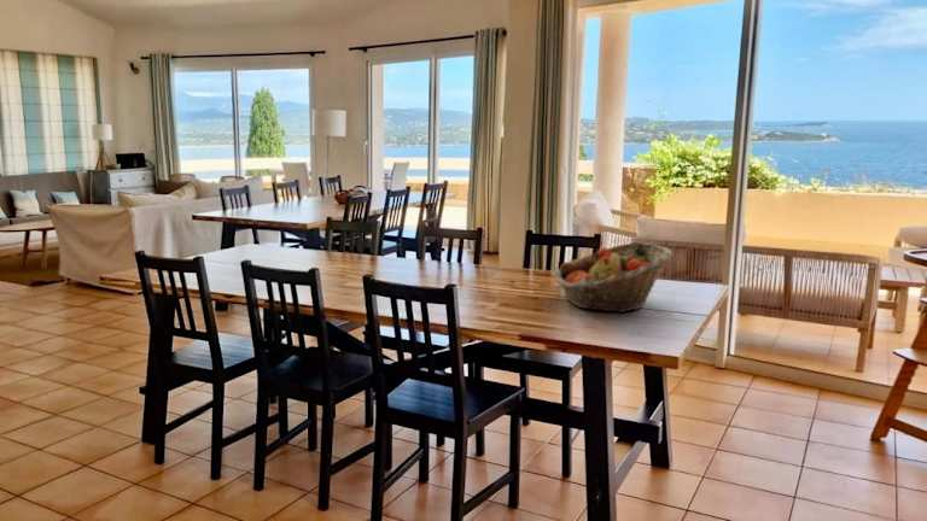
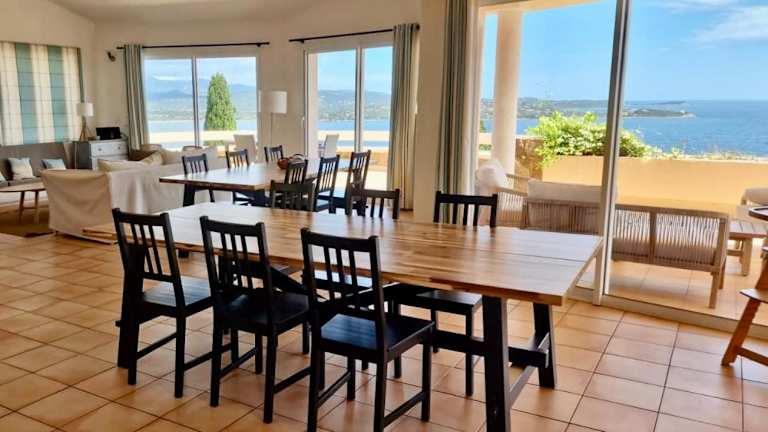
- fruit basket [554,241,674,314]
